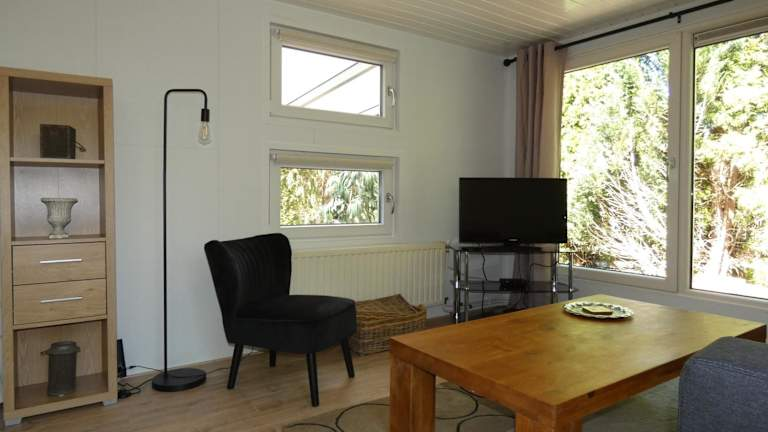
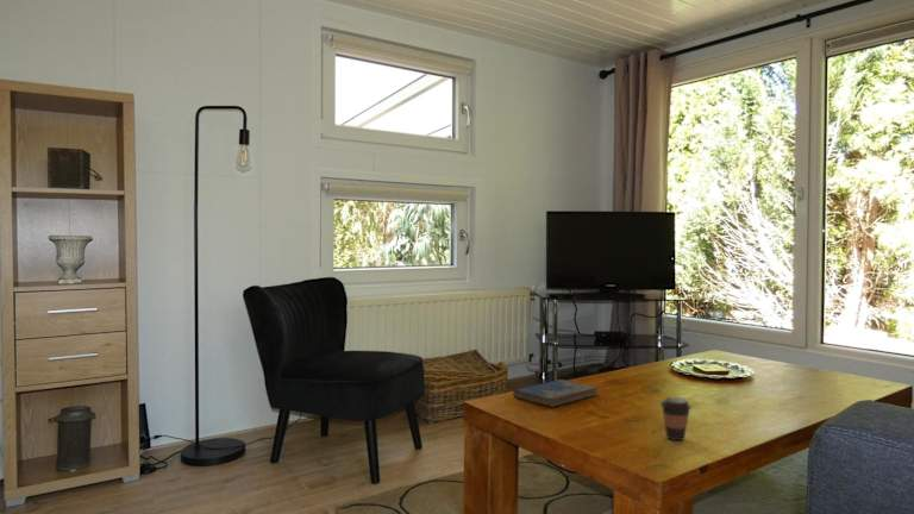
+ coffee cup [659,396,693,441]
+ hardcover book [513,378,600,408]
